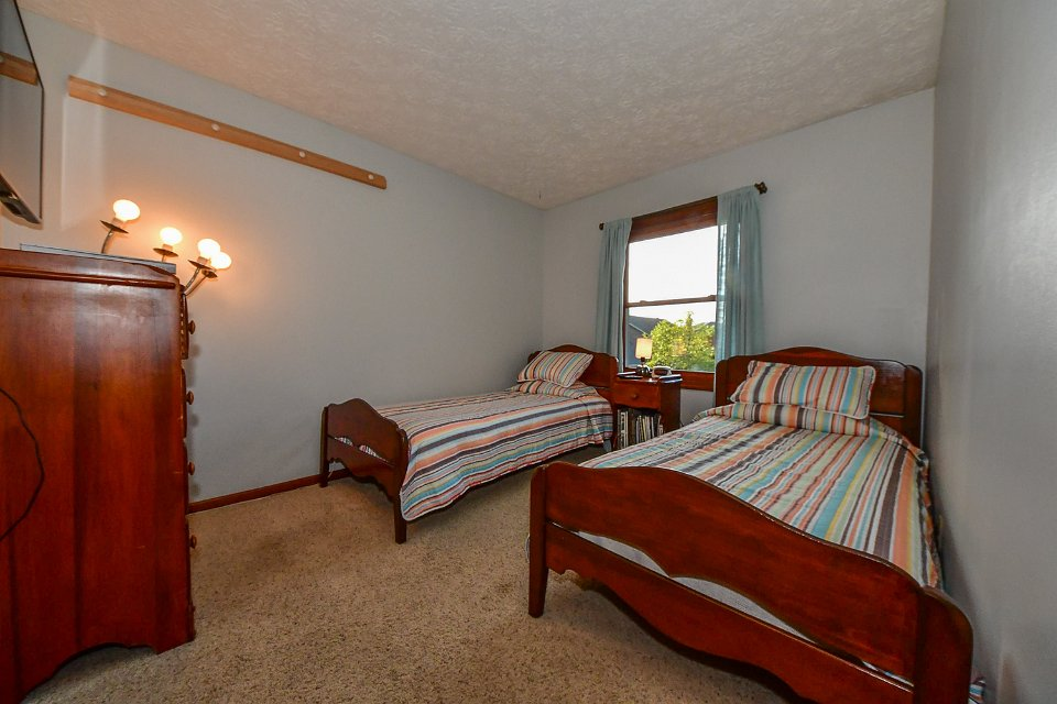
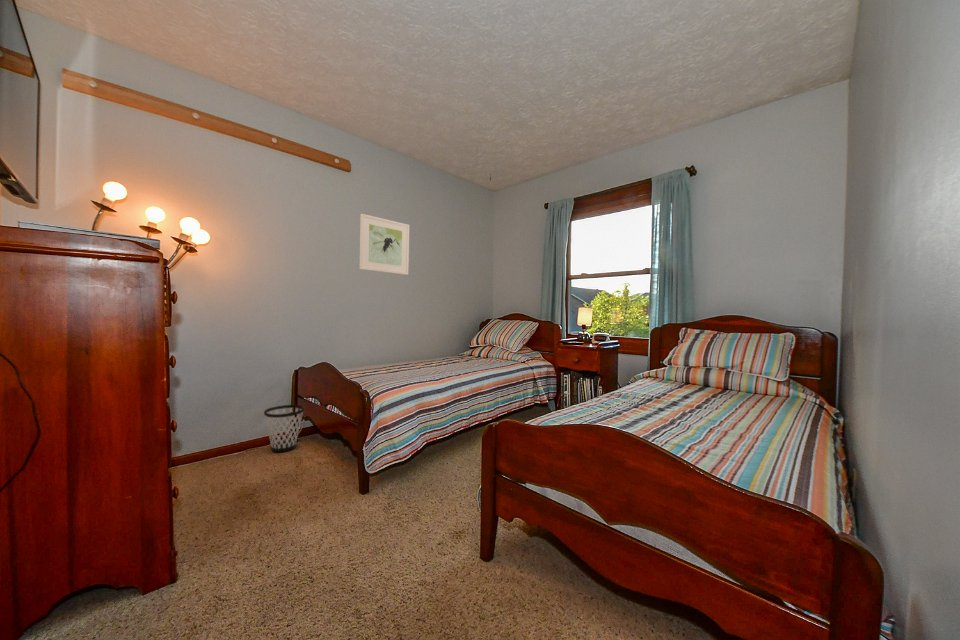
+ wastebasket [263,404,305,453]
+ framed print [358,213,410,276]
